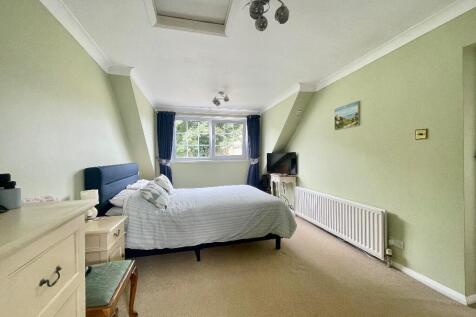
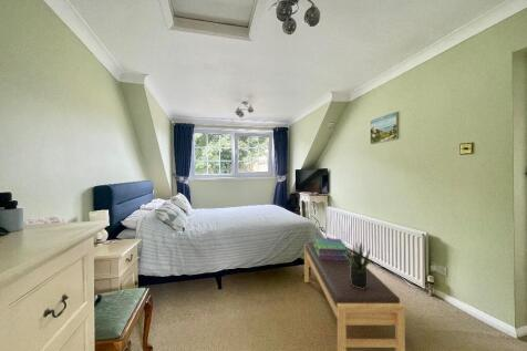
+ bench [303,241,406,351]
+ potted plant [343,241,373,289]
+ stack of books [314,237,350,260]
